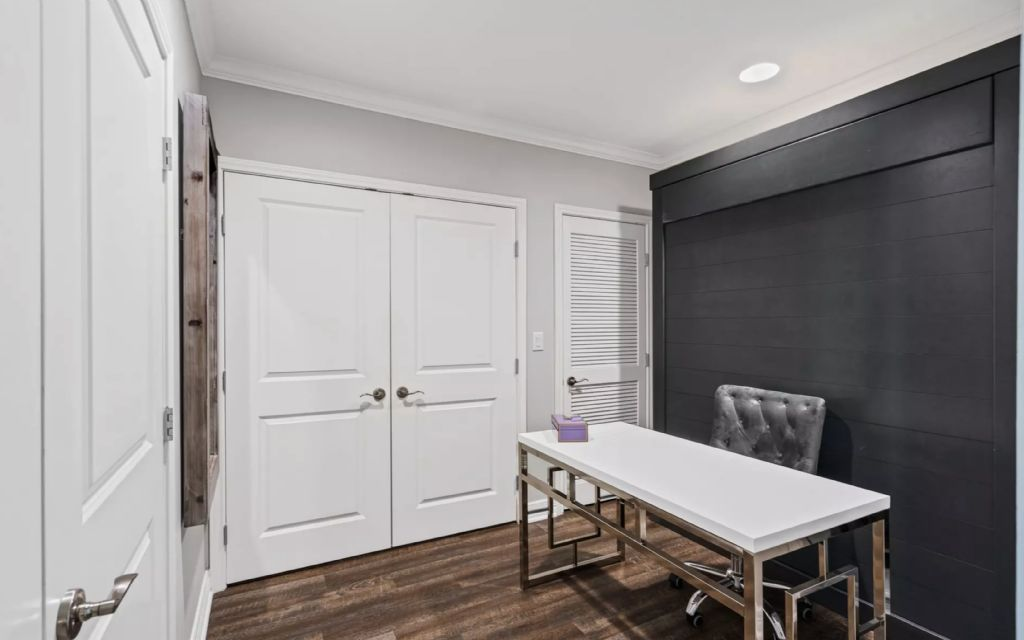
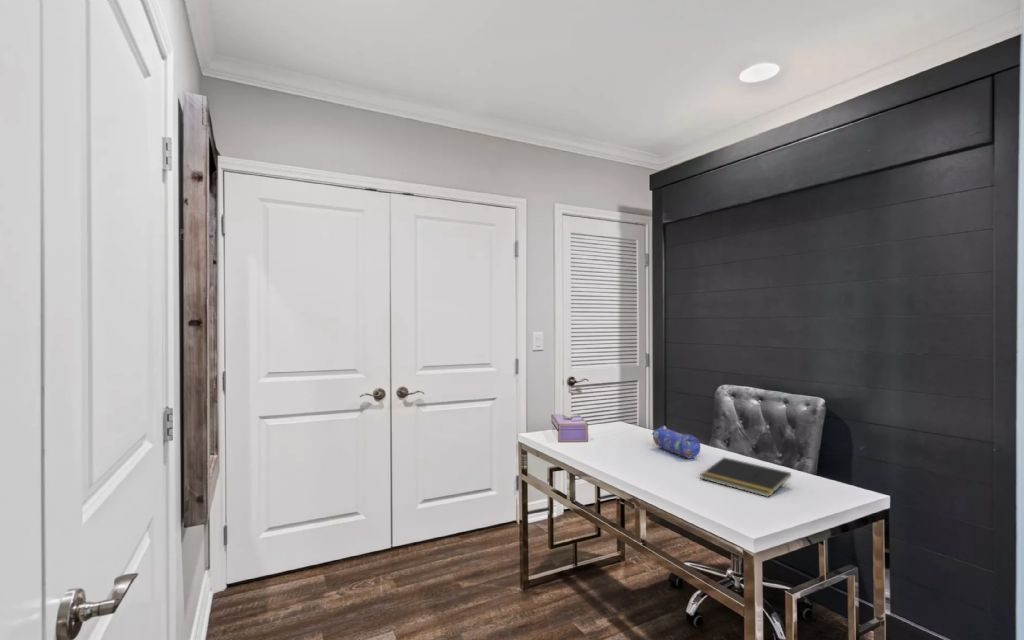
+ notepad [699,456,792,498]
+ pencil case [651,425,701,459]
